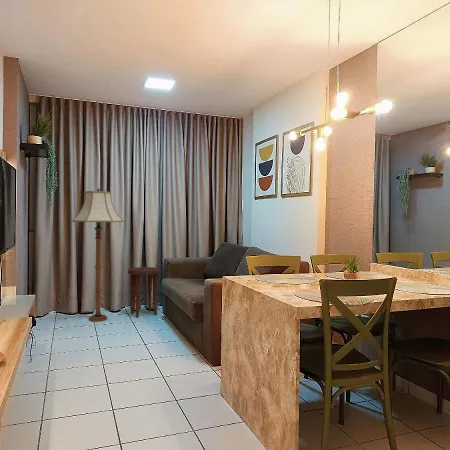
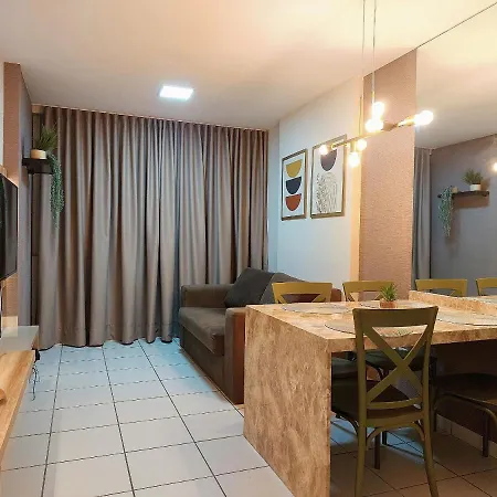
- side table [127,266,162,318]
- floor lamp [71,187,124,322]
